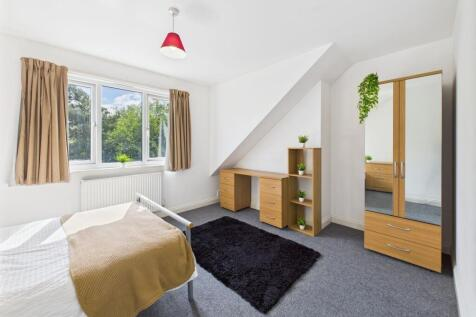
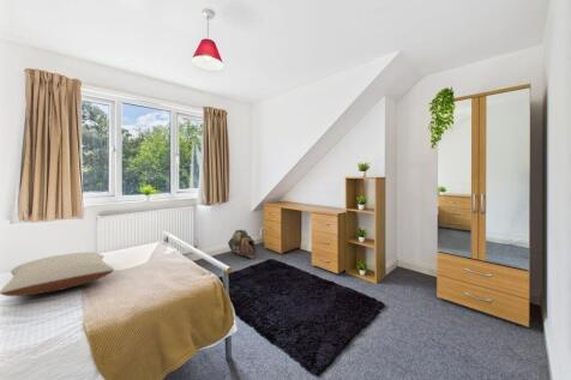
+ pillow [0,252,115,297]
+ backpack [227,229,258,259]
